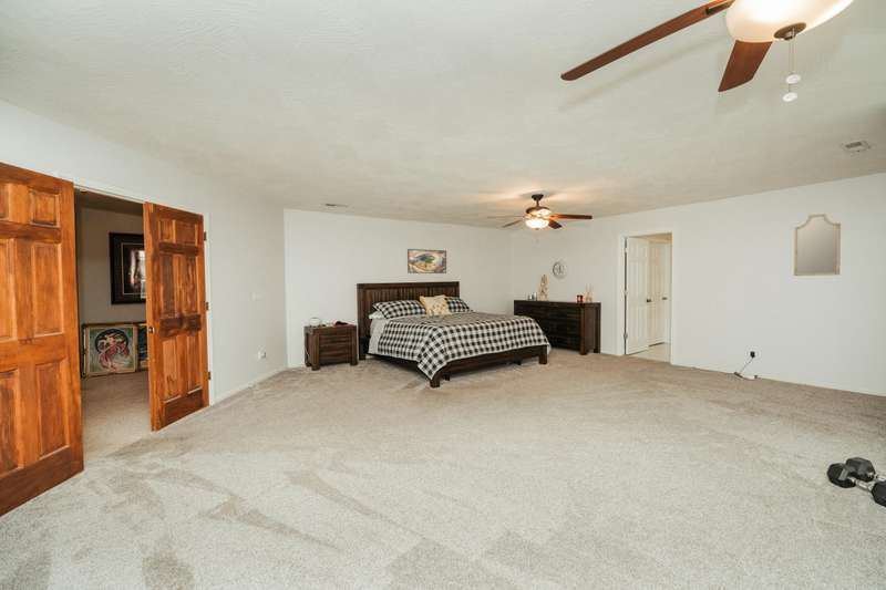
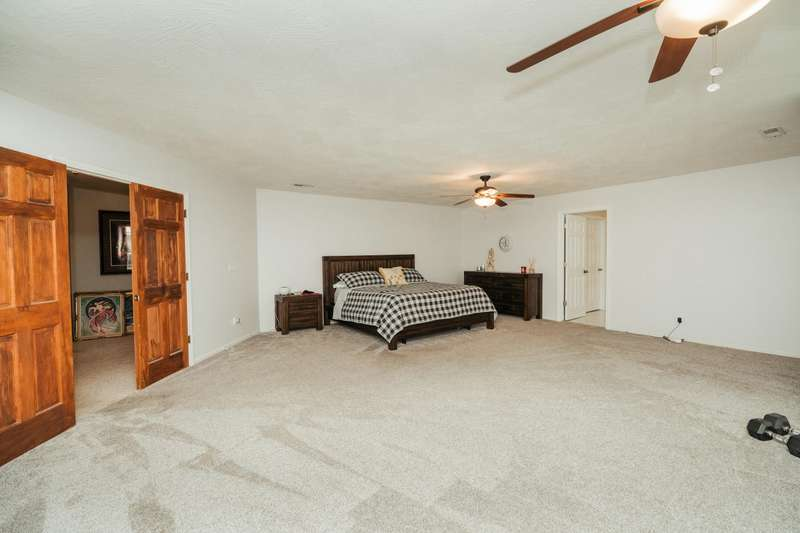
- home mirror [793,213,842,277]
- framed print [406,248,447,275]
